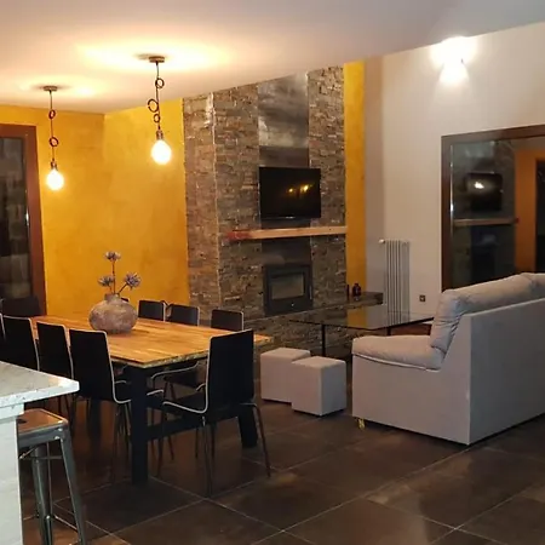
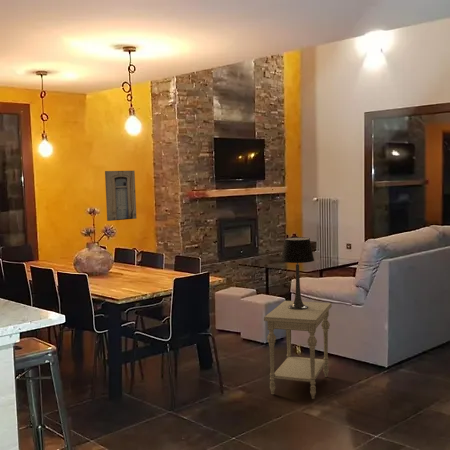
+ side table [263,300,333,400]
+ wall art [104,170,137,222]
+ table lamp [280,236,315,310]
